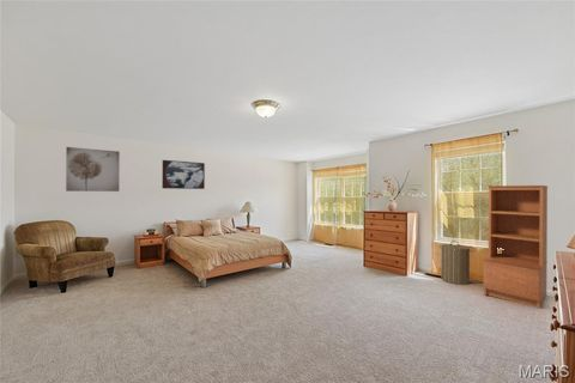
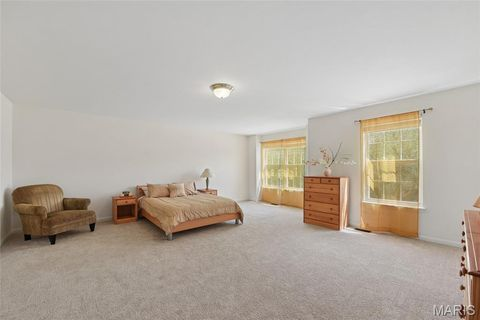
- wall art [65,146,121,193]
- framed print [162,159,206,190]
- laundry hamper [438,239,474,286]
- bookshelf [483,184,549,310]
